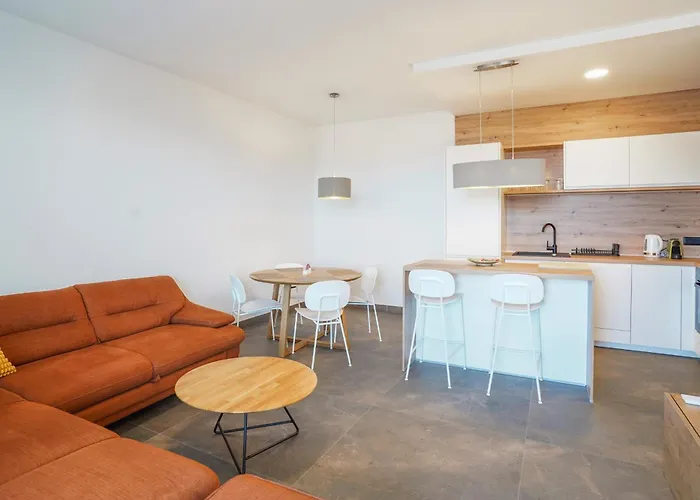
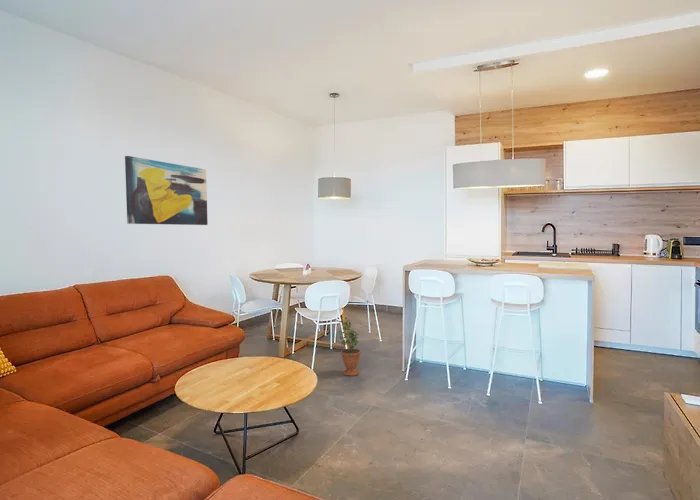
+ potted plant [337,317,362,377]
+ wall art [124,155,209,226]
